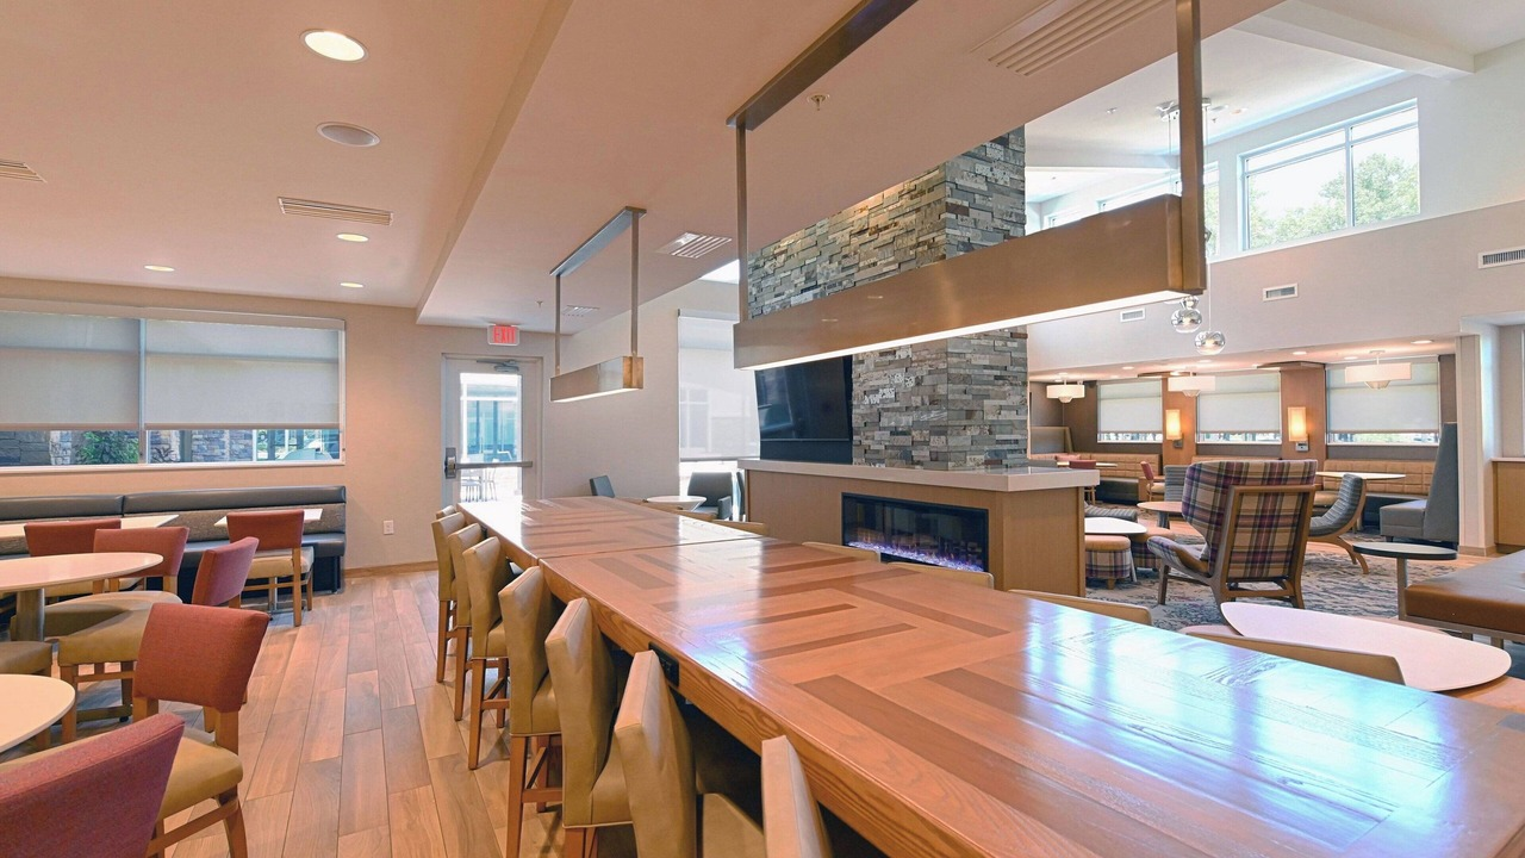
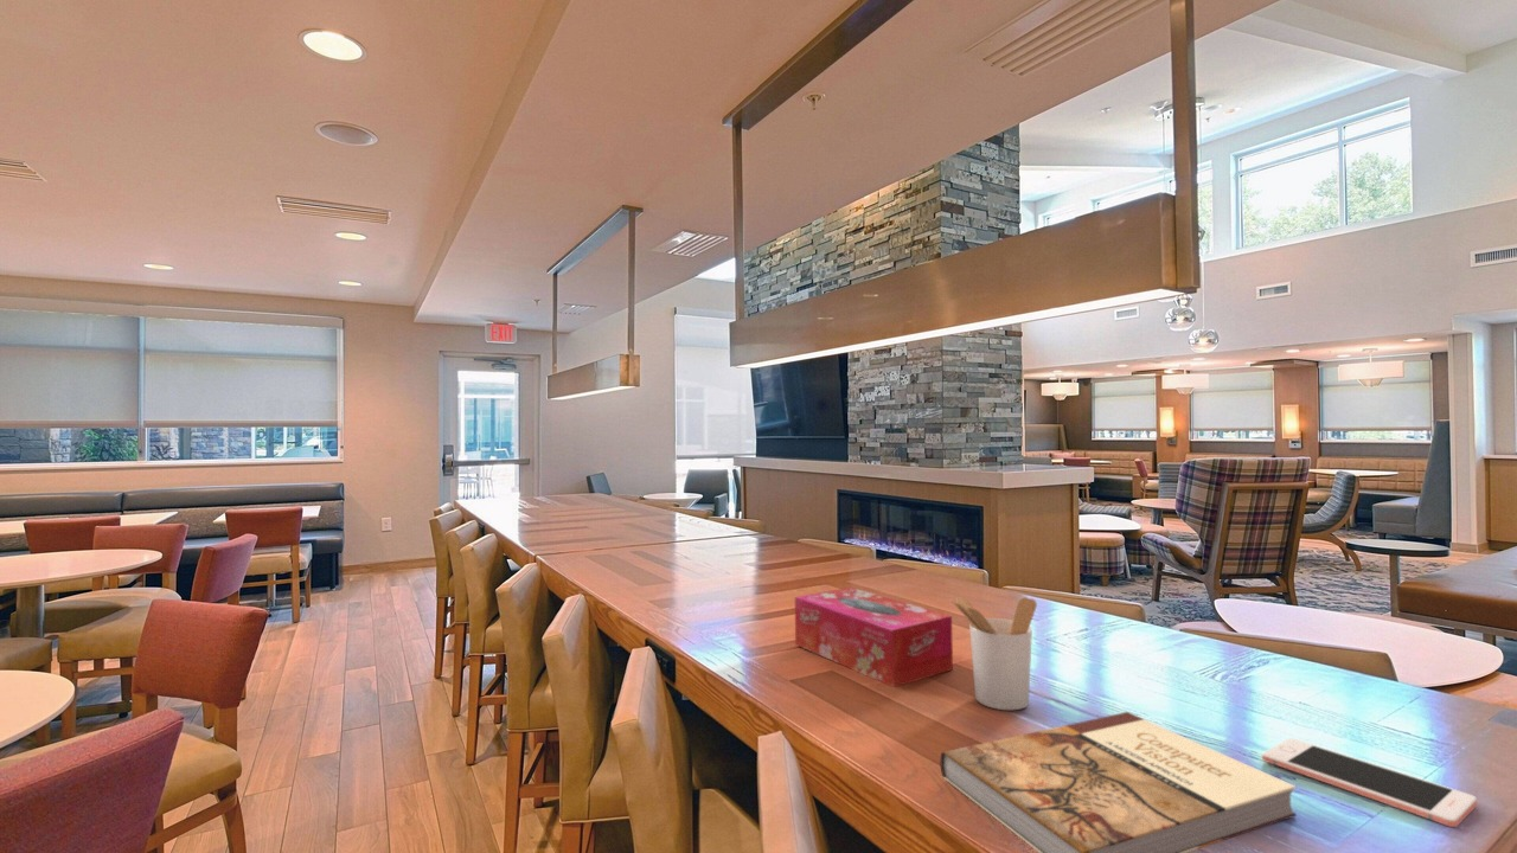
+ cell phone [1261,737,1478,828]
+ tissue box [794,586,954,688]
+ utensil holder [949,596,1038,711]
+ book [939,711,1298,853]
